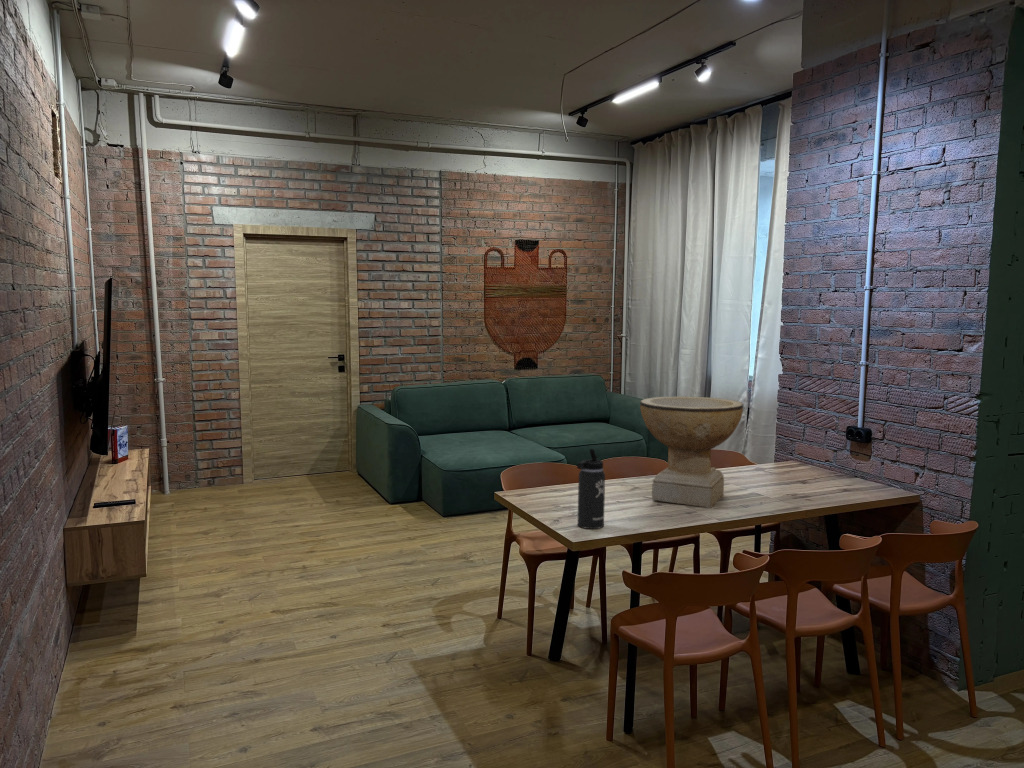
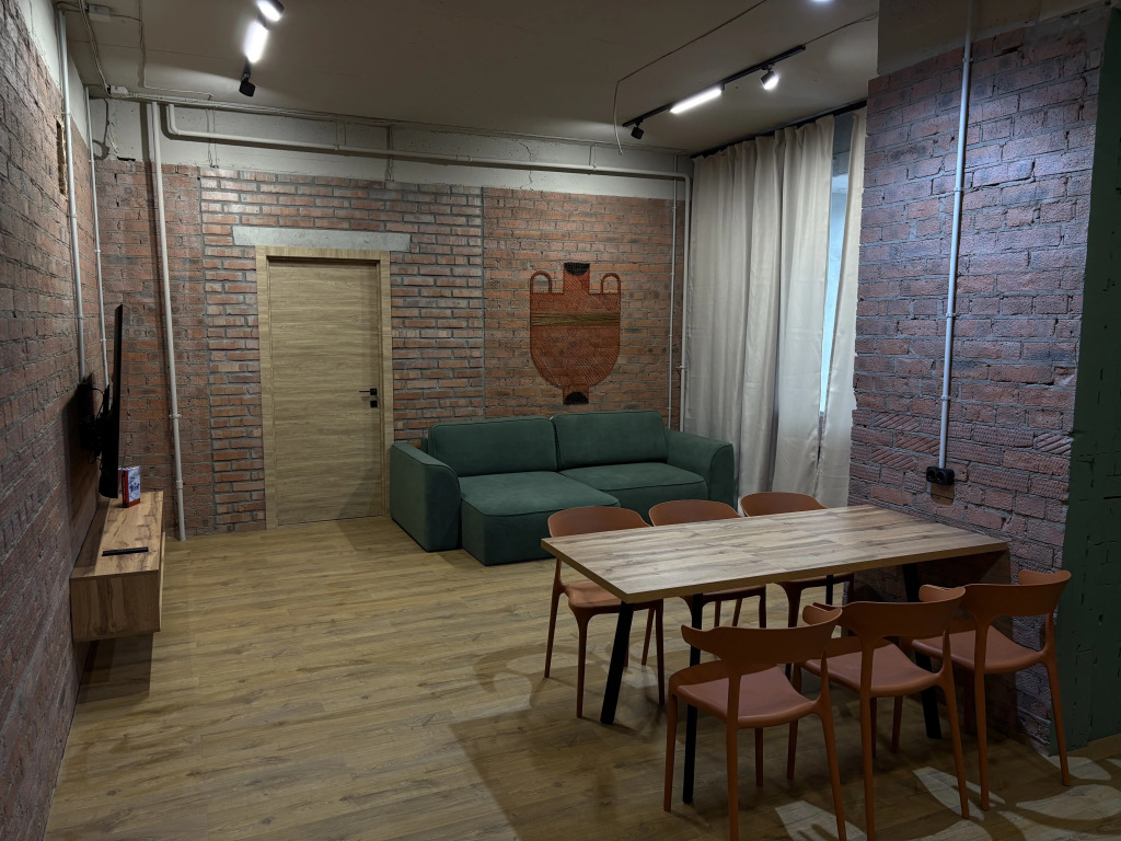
- thermos bottle [576,448,606,530]
- decorative bowl [639,395,744,509]
